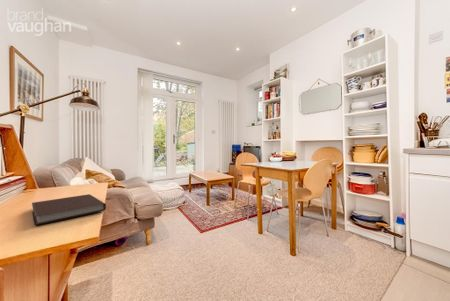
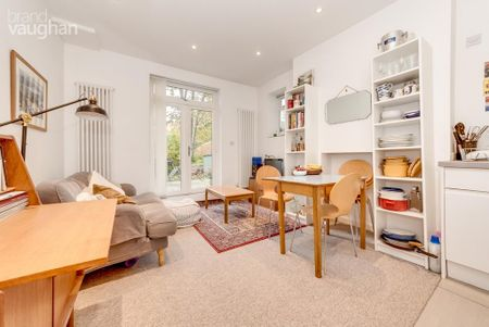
- notebook [31,194,107,226]
